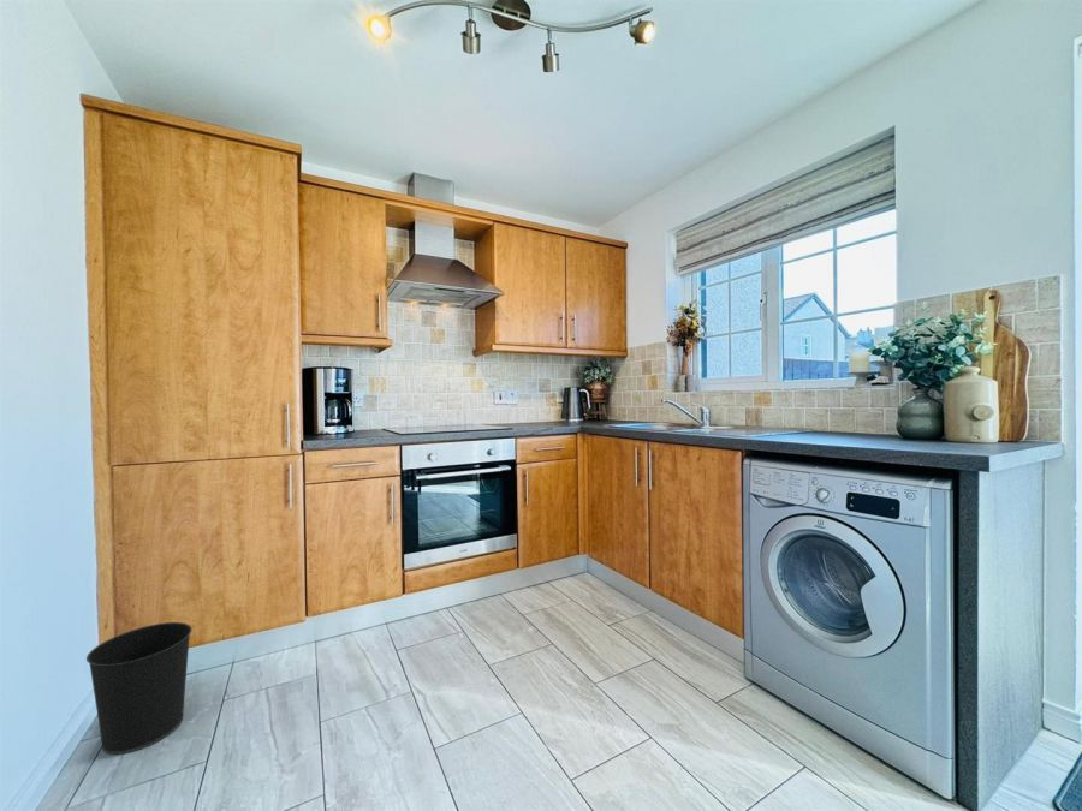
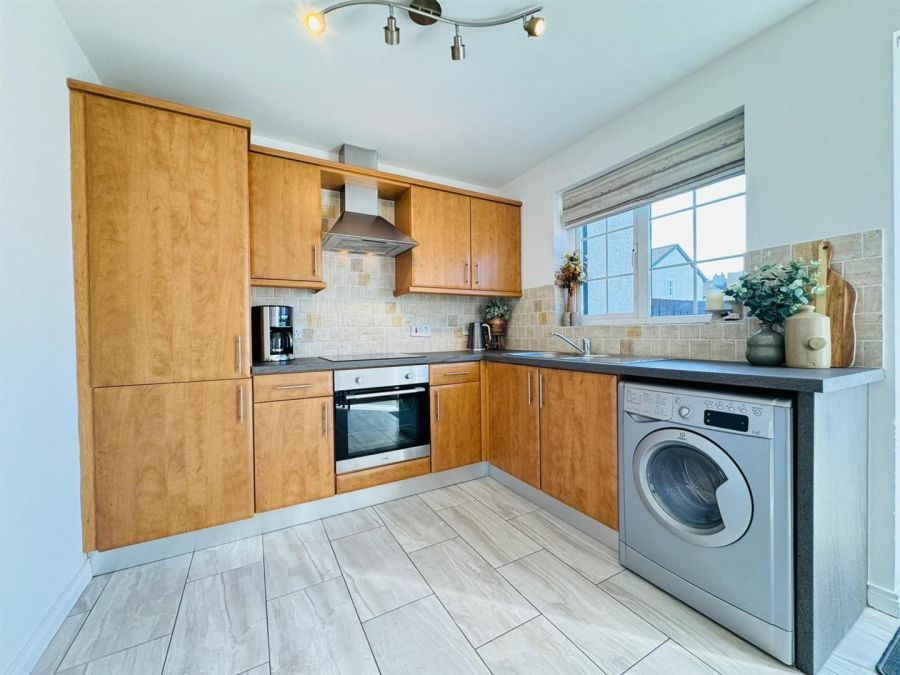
- wastebasket [85,621,194,756]
